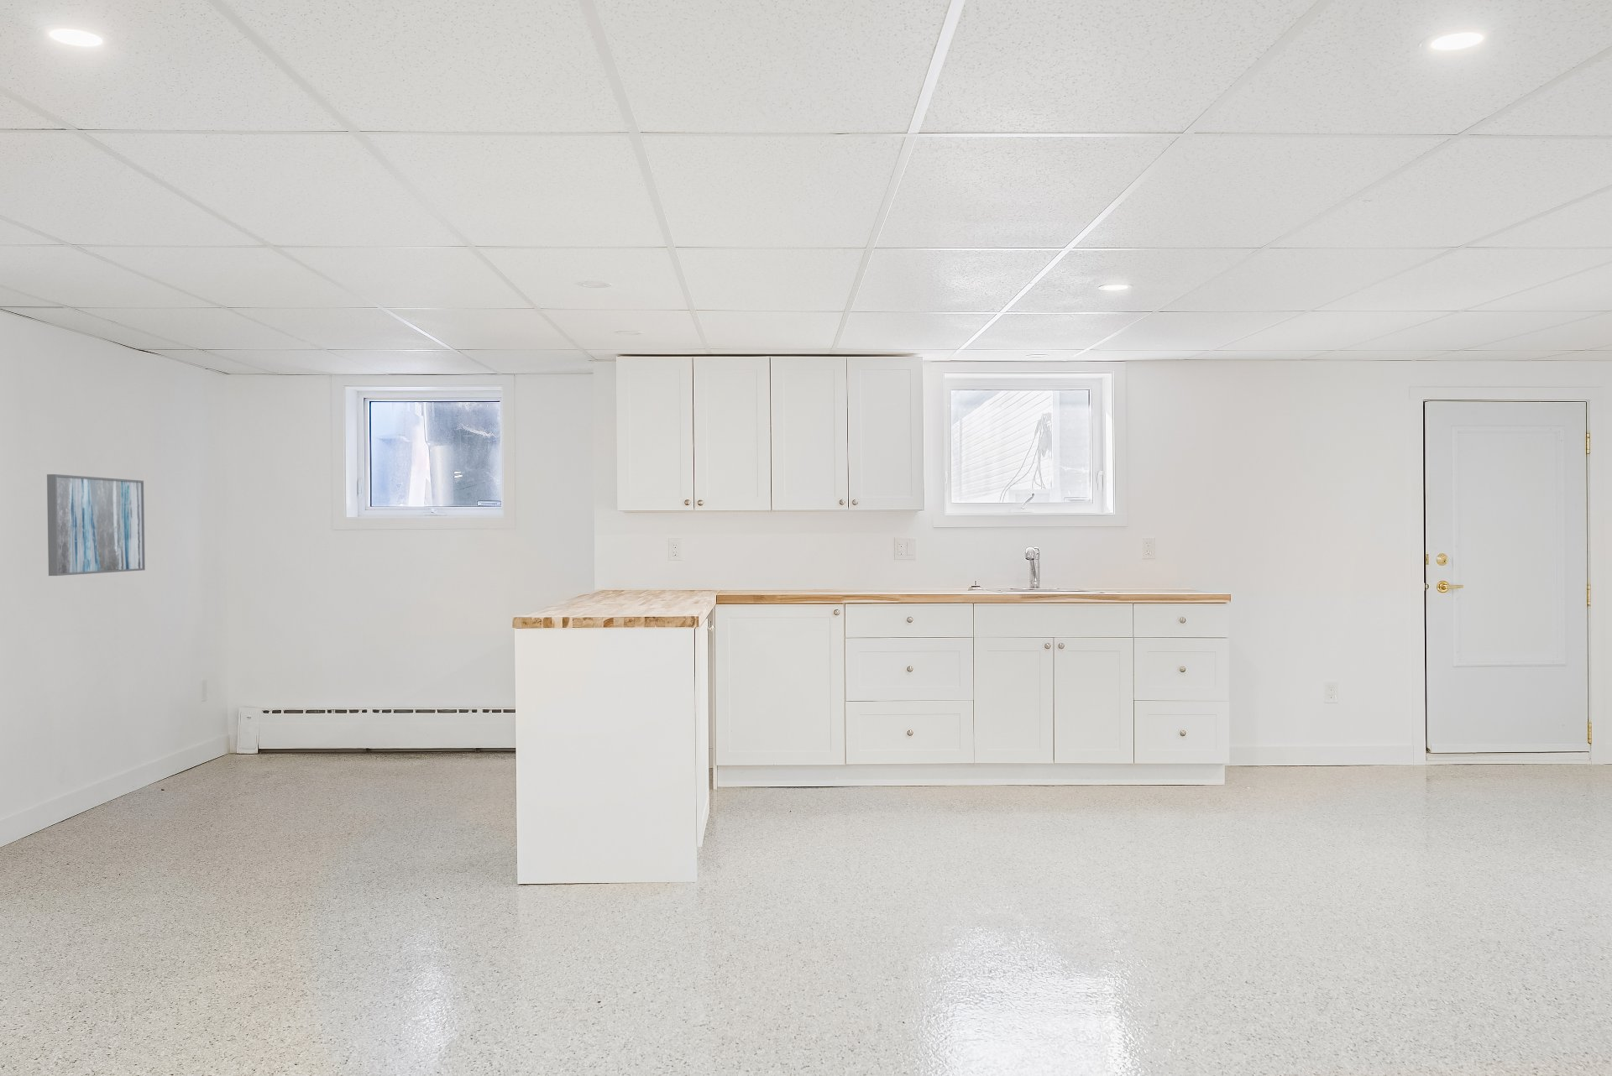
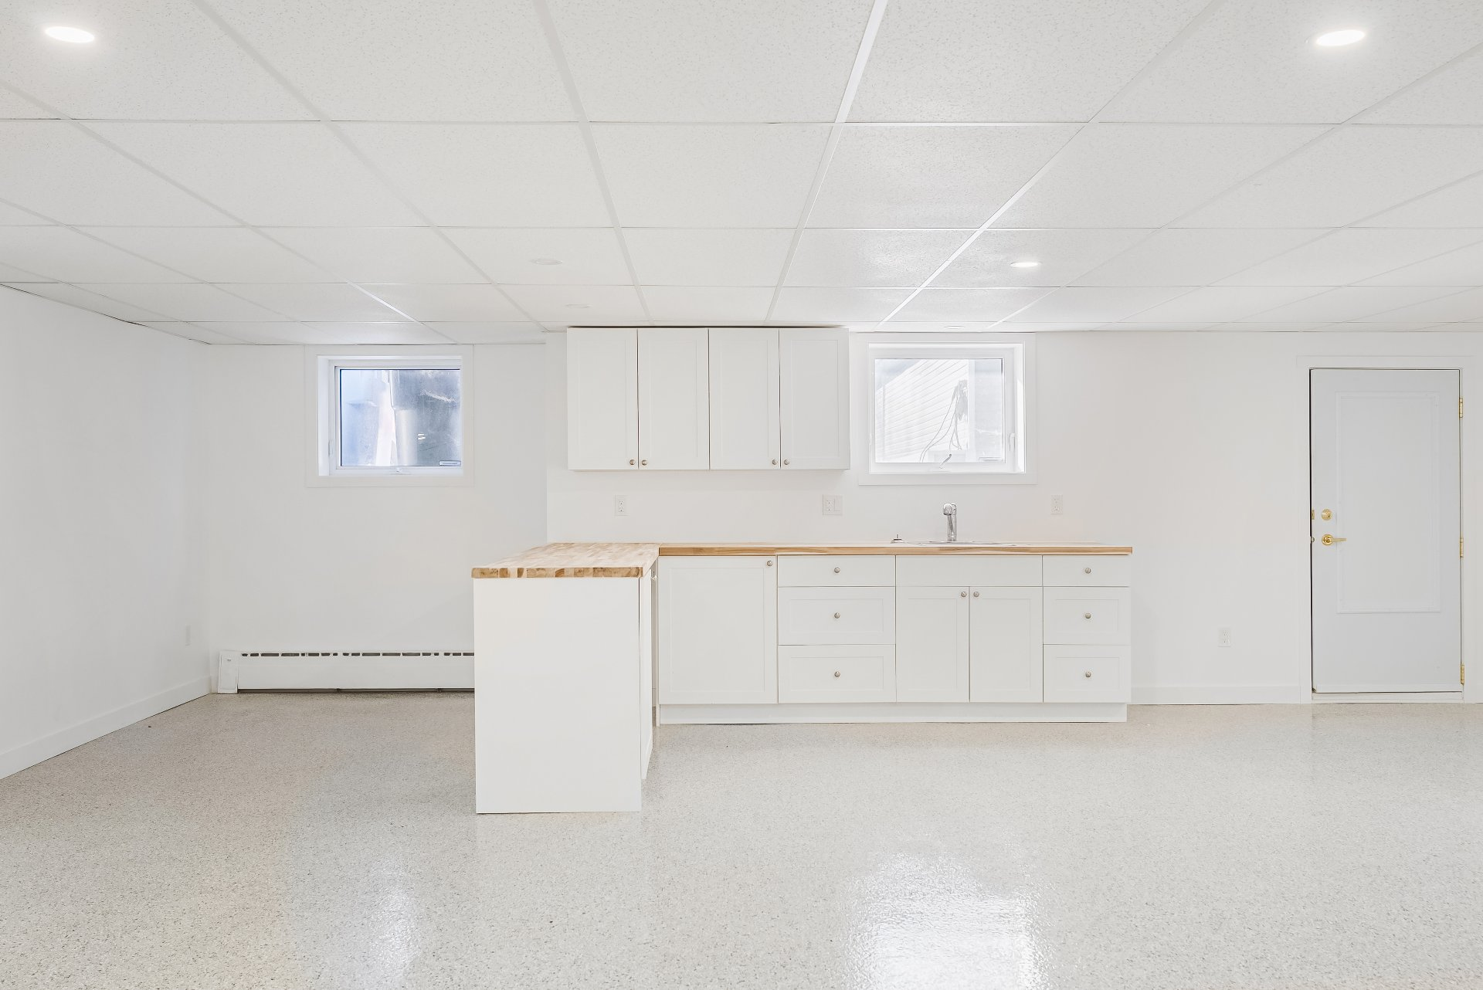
- wall art [46,473,147,576]
